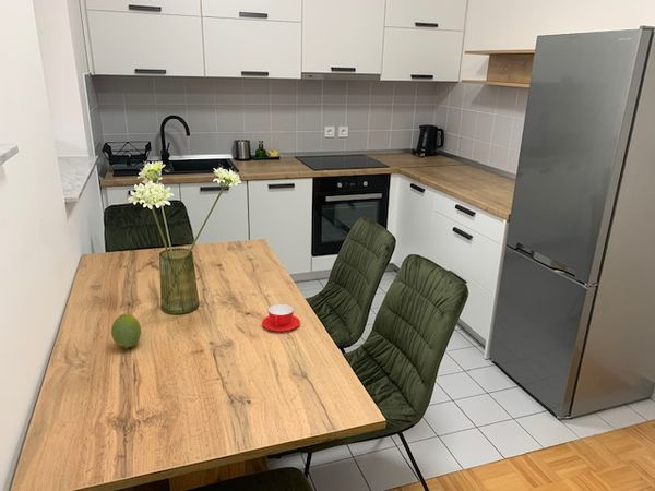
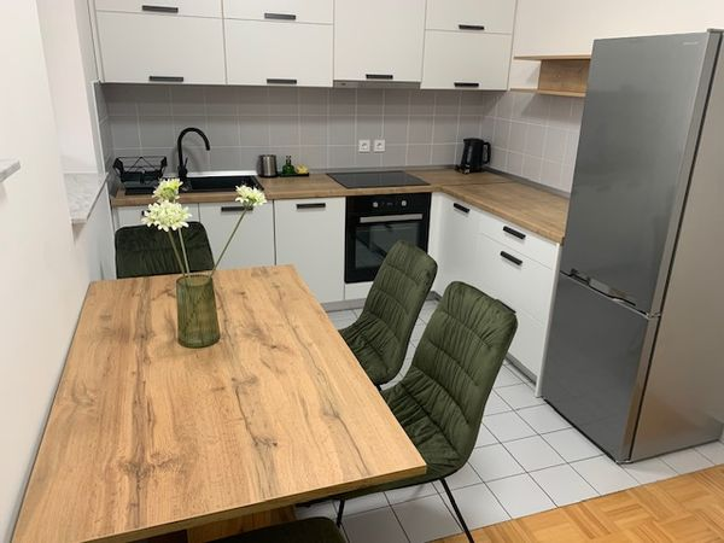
- teacup [261,303,301,332]
- fruit [110,312,142,349]
